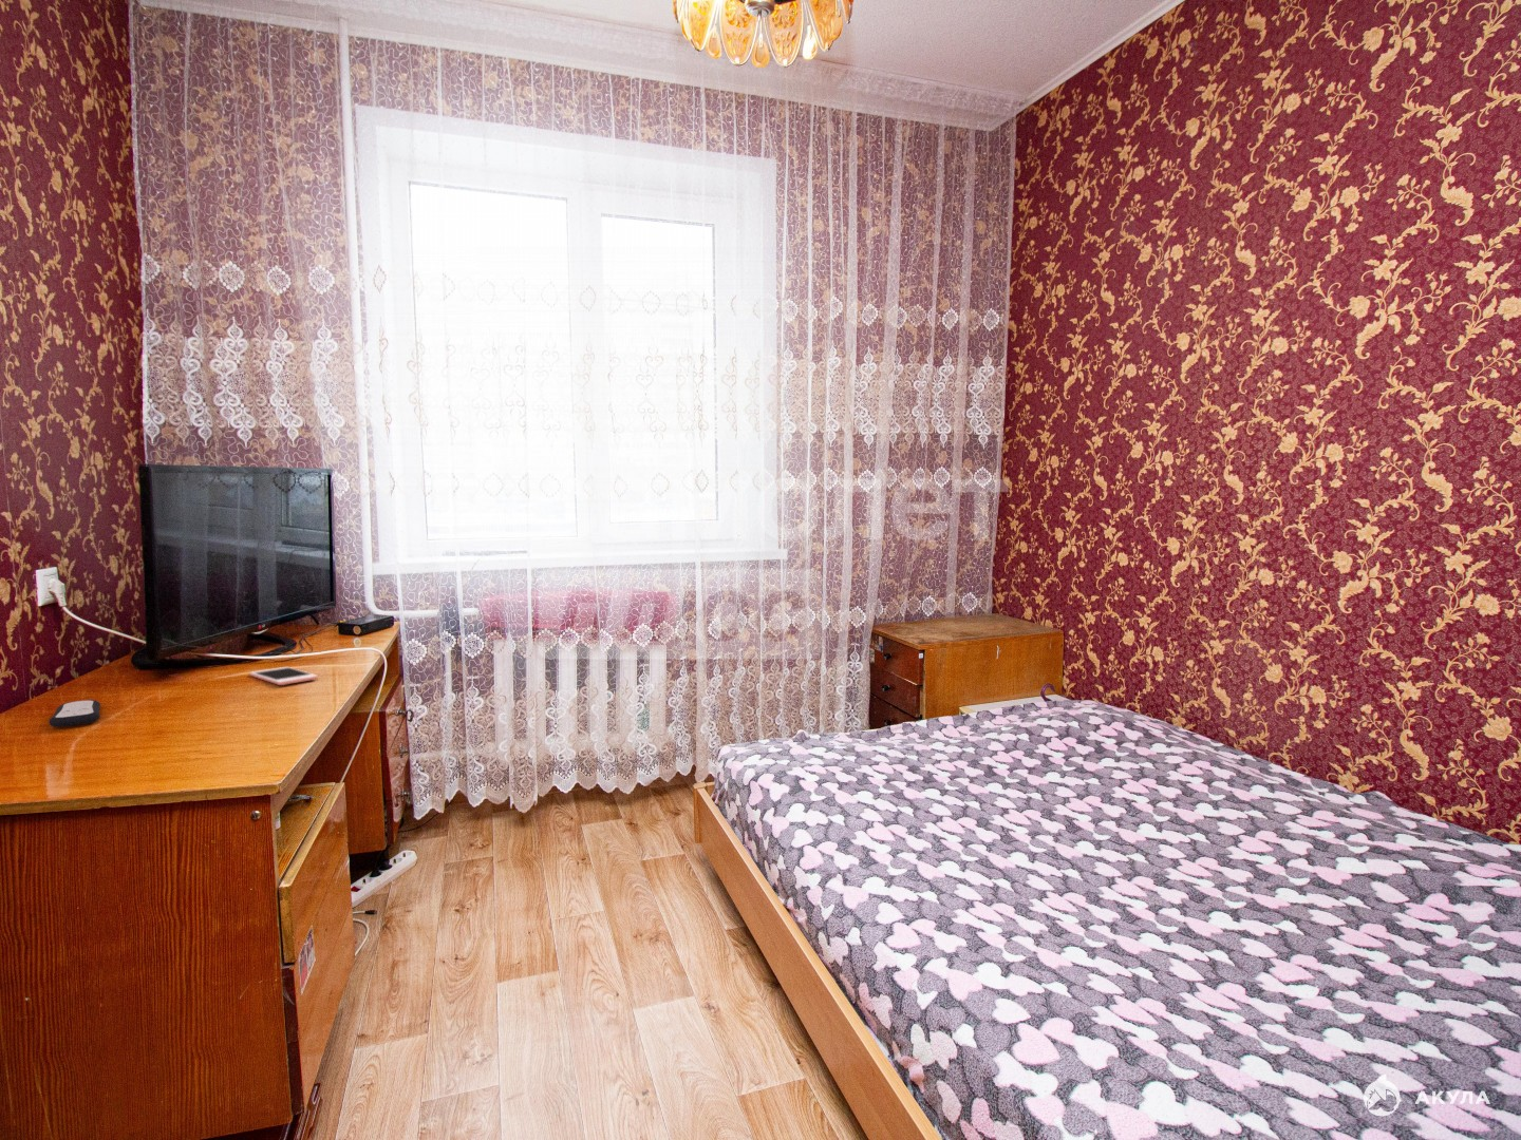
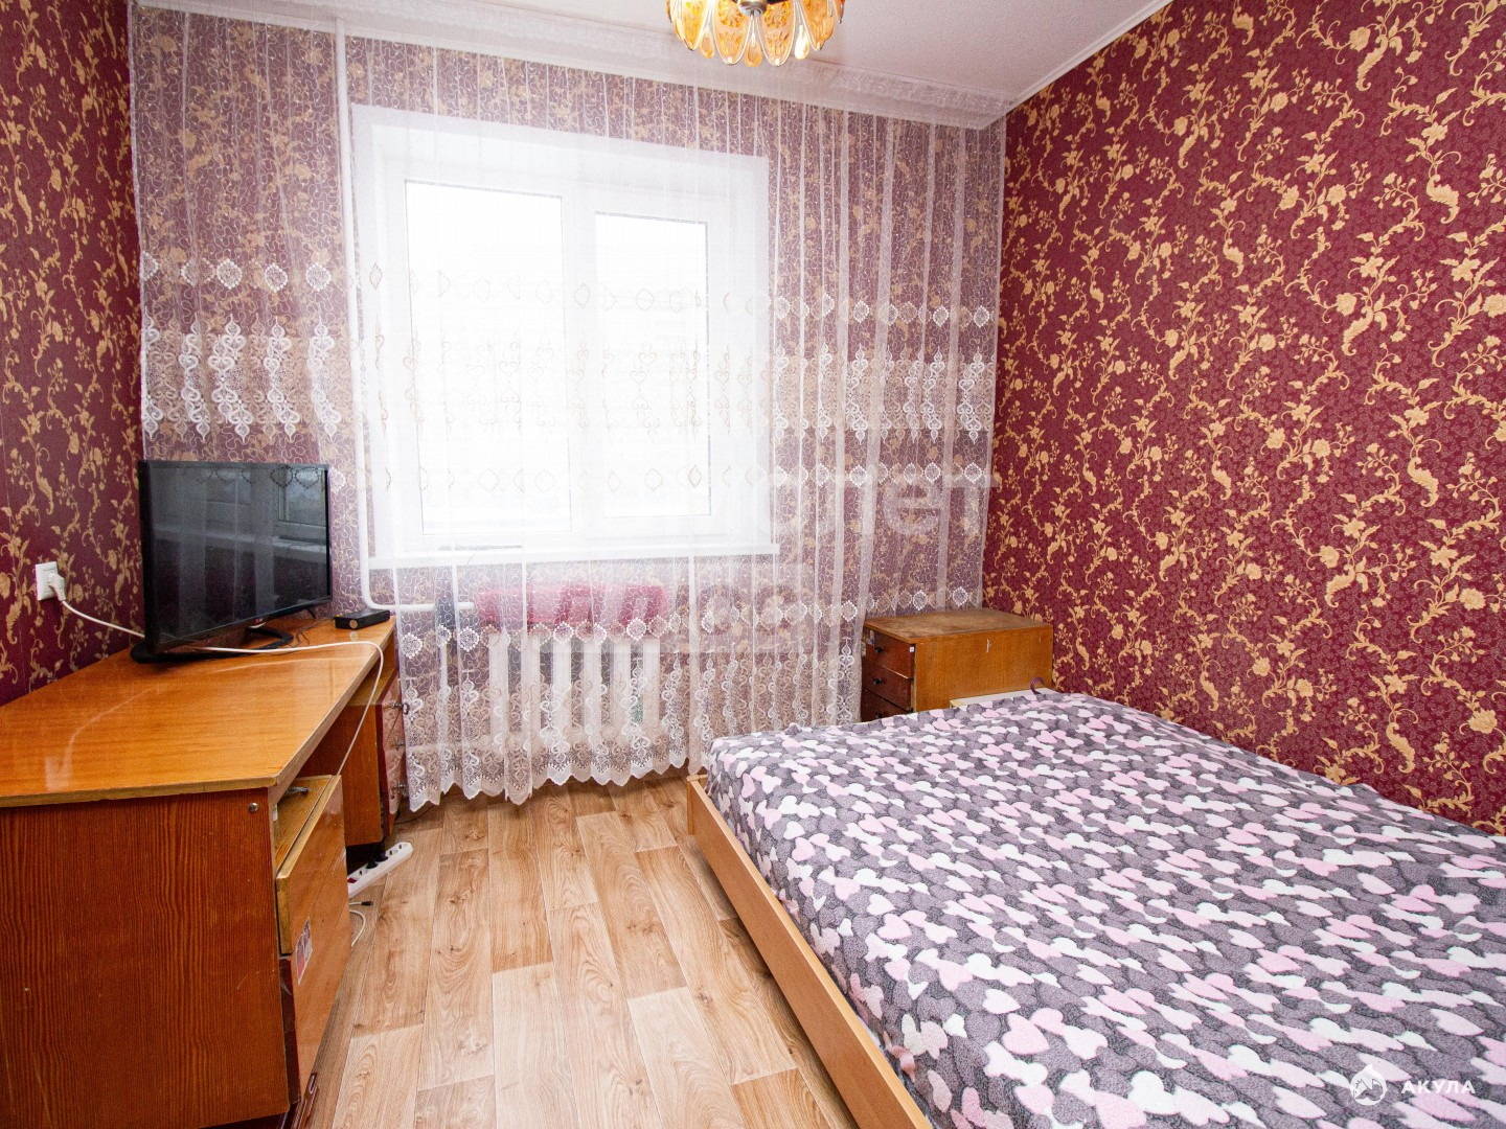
- cell phone [249,666,319,686]
- remote control [48,699,102,728]
